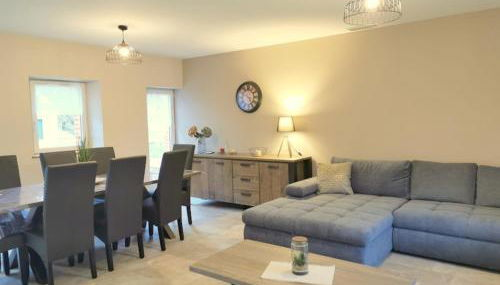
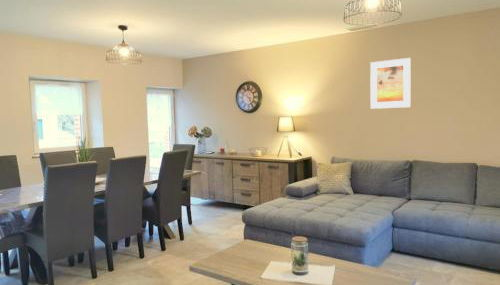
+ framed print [369,57,412,110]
